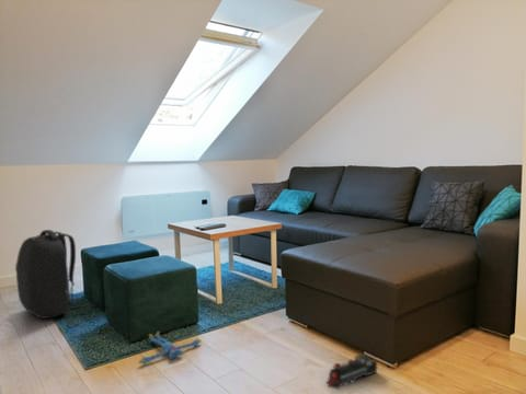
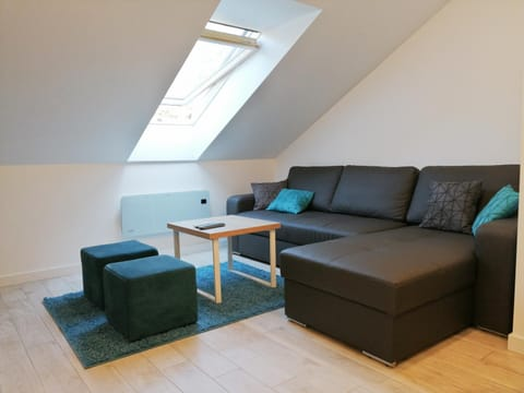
- backpack [14,229,88,320]
- toy train [325,354,378,391]
- plush toy [138,331,202,364]
